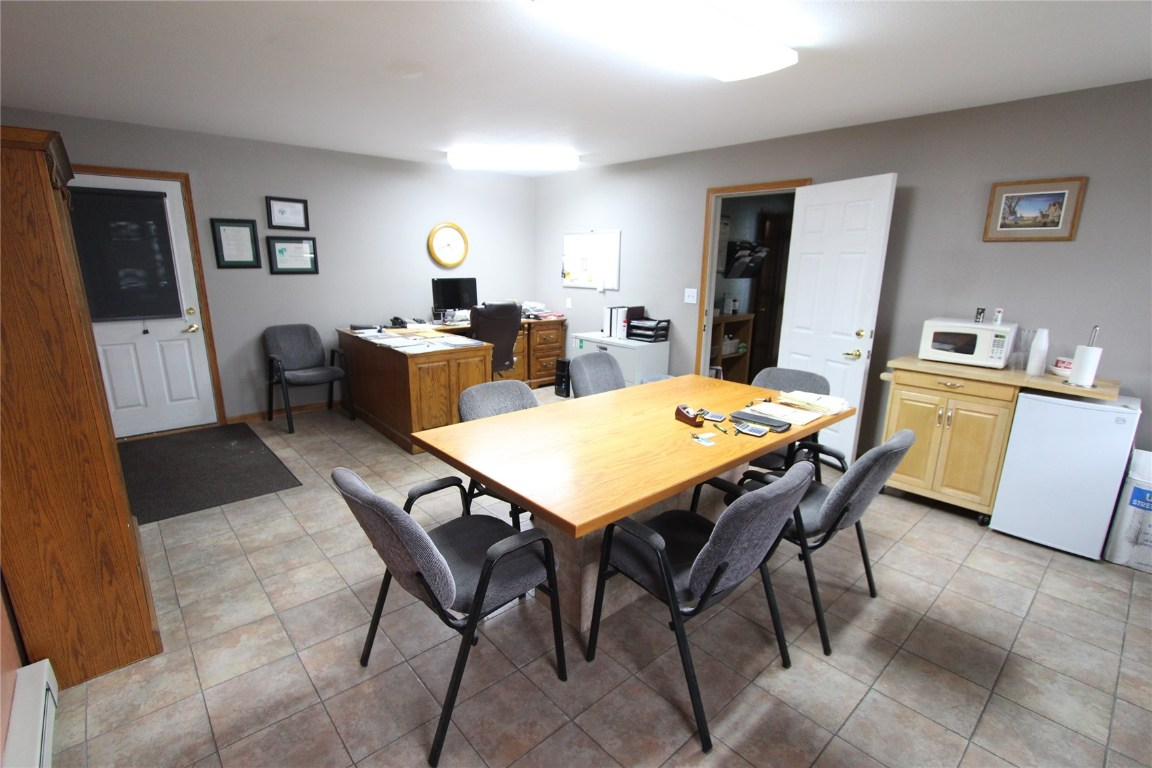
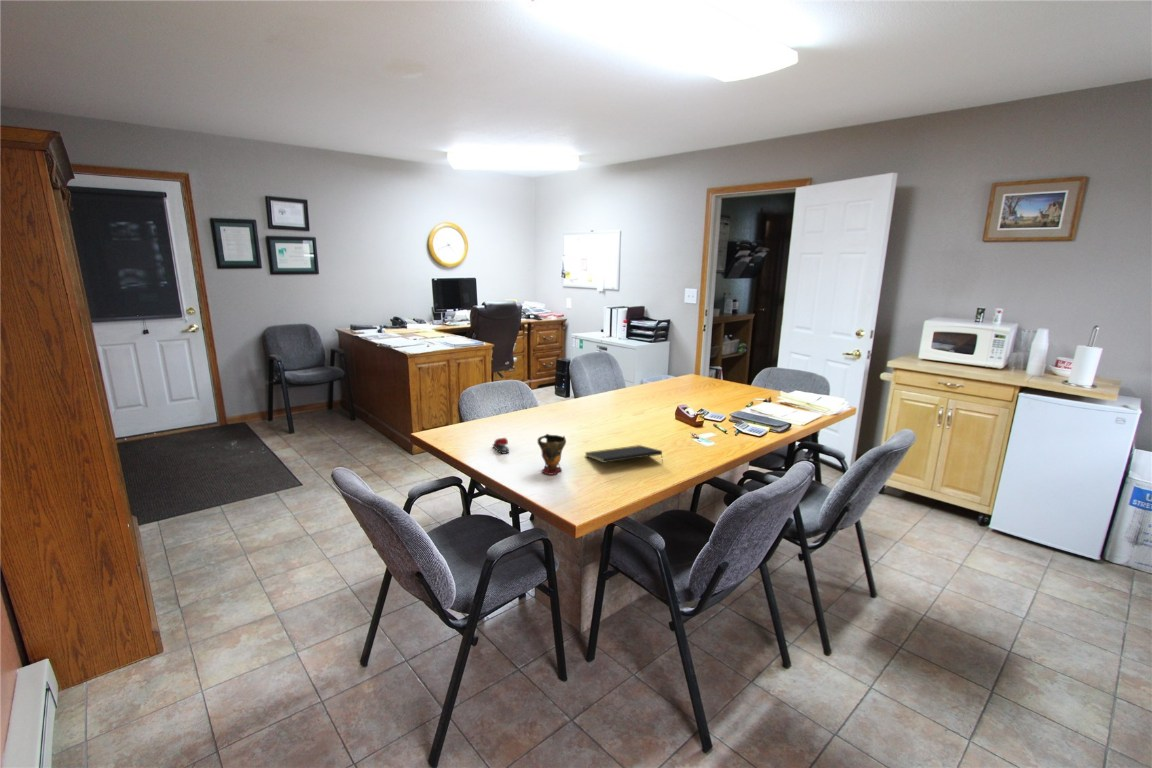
+ cup [536,433,567,476]
+ notepad [584,444,664,464]
+ stapler [492,437,510,455]
